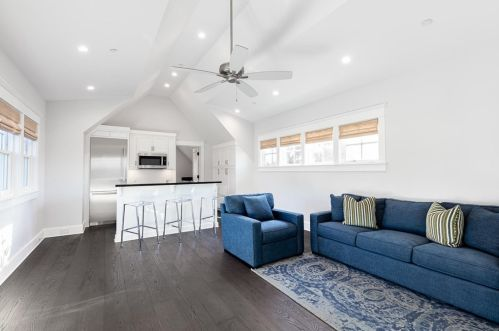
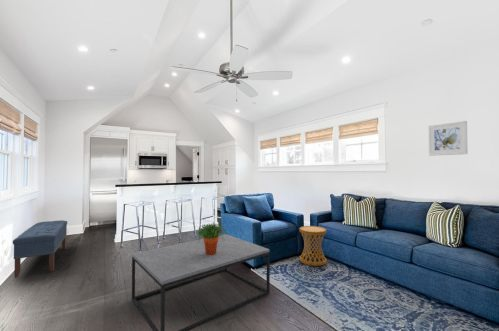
+ bench [12,219,68,279]
+ potted plant [193,223,228,255]
+ side table [299,225,328,267]
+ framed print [427,120,469,157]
+ coffee table [131,233,271,331]
